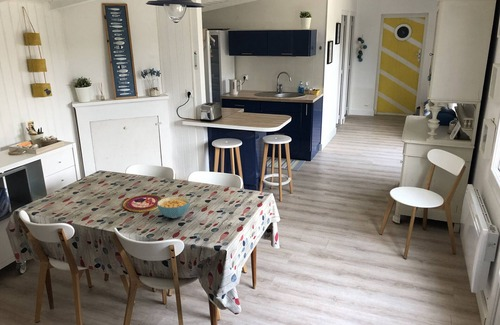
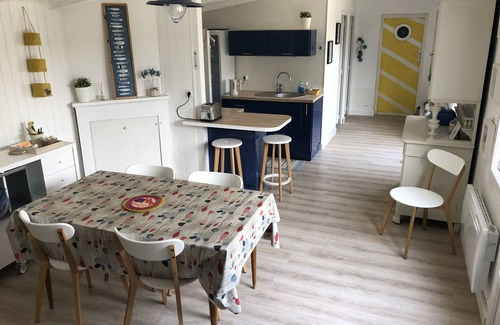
- cereal bowl [157,196,190,219]
